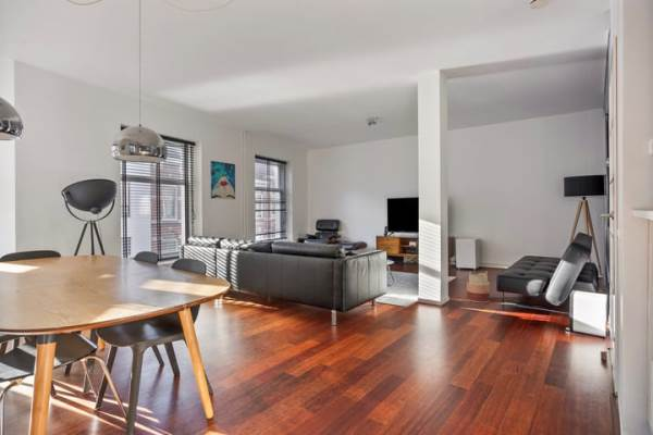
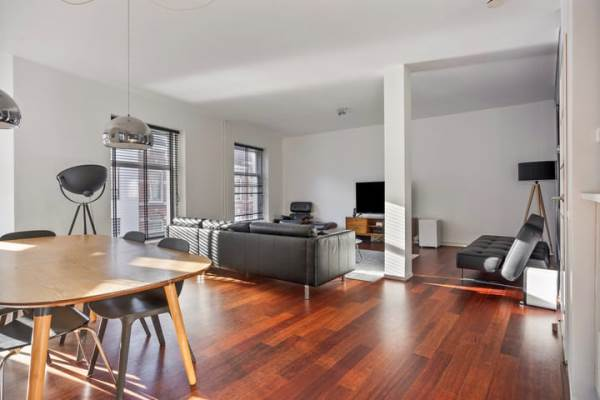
- wall art [209,160,236,200]
- basket [466,271,491,303]
